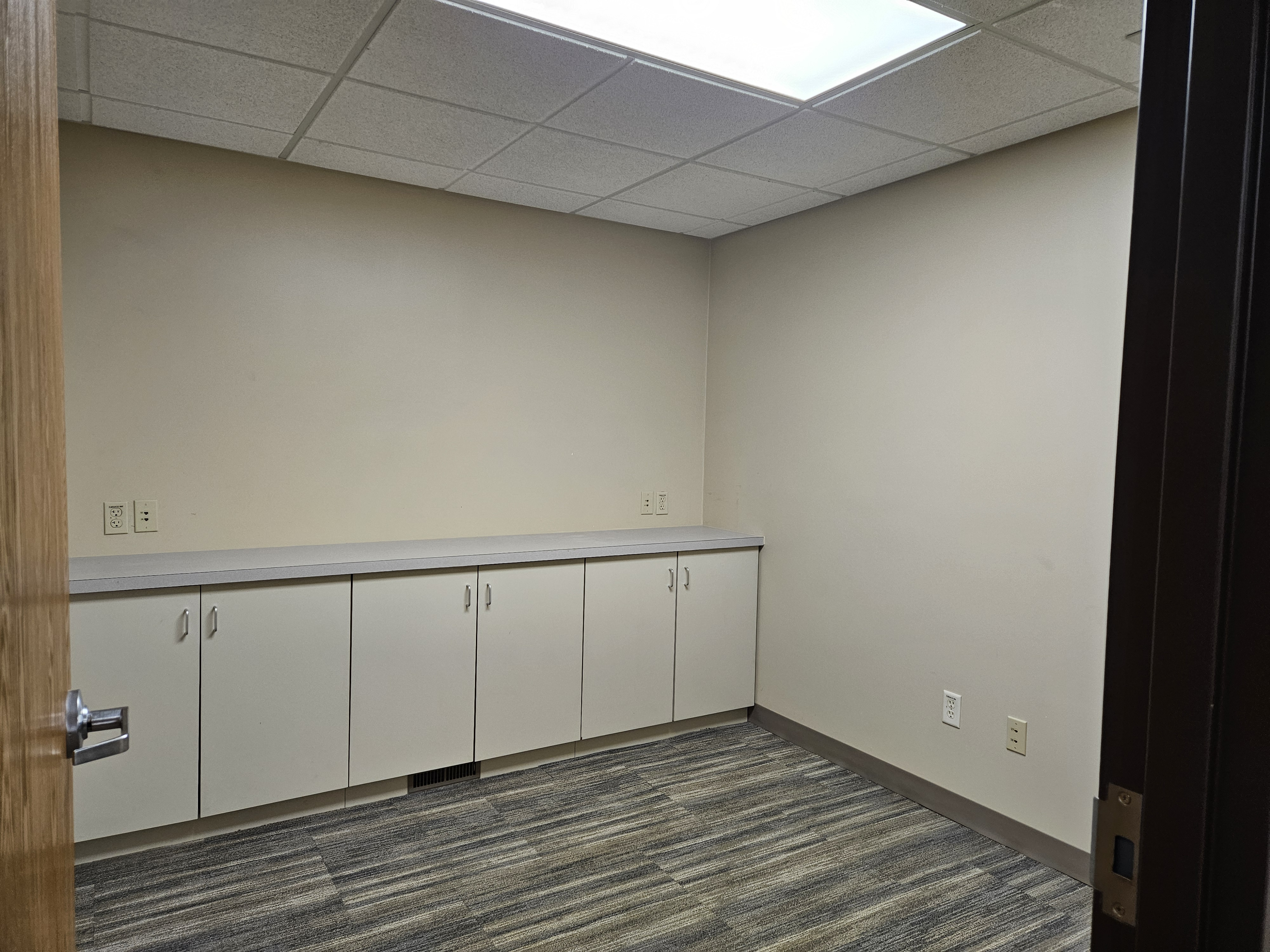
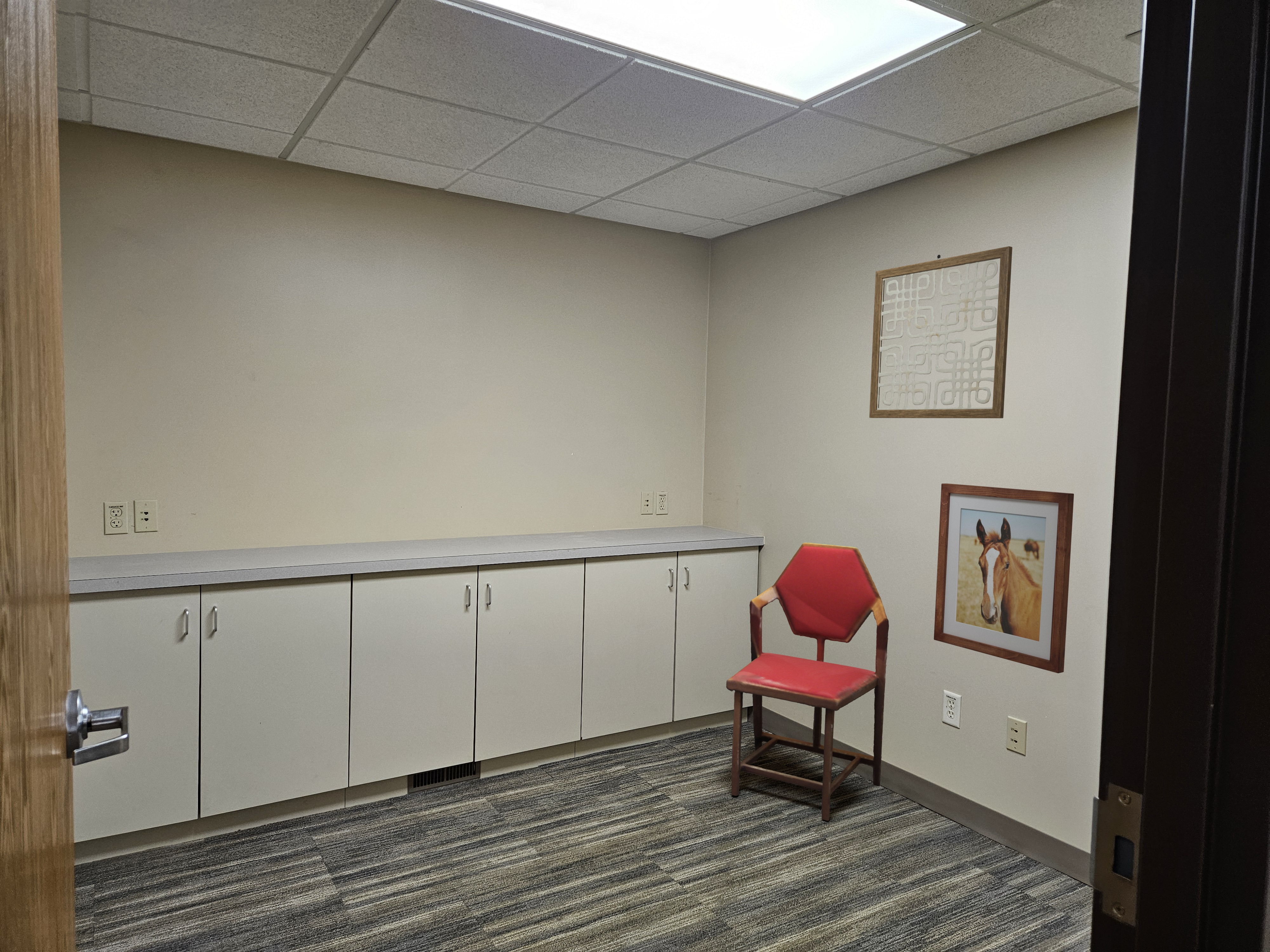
+ wall art [869,246,1013,419]
+ wall art [933,483,1074,674]
+ chair [726,542,889,821]
